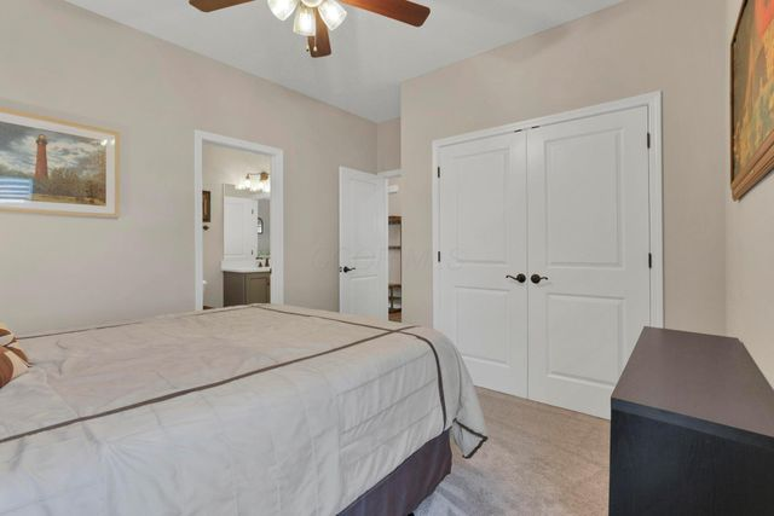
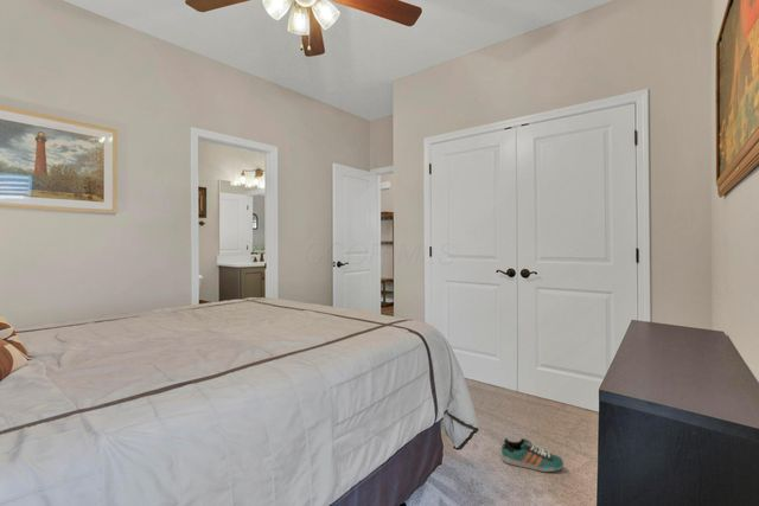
+ sneaker [500,437,565,473]
